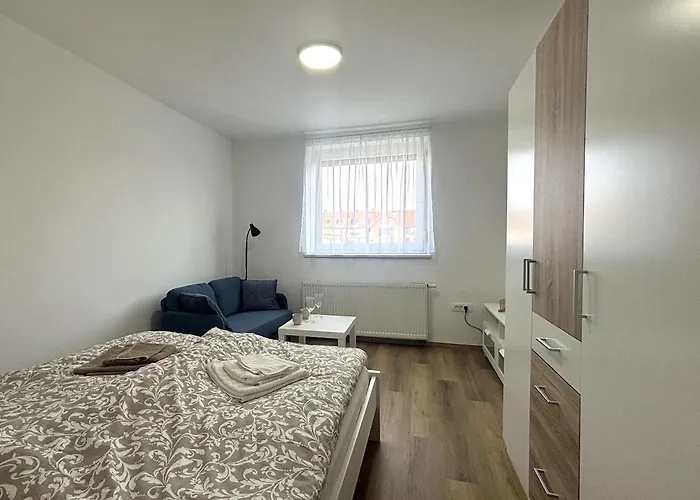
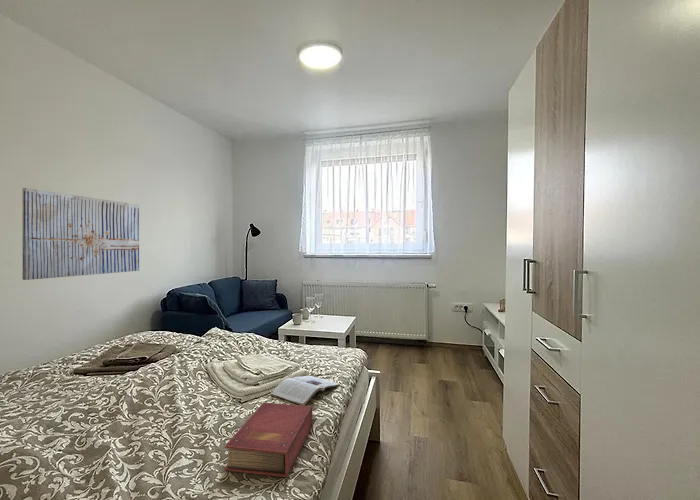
+ magazine [270,374,341,406]
+ book [224,401,314,478]
+ wall art [22,187,140,281]
